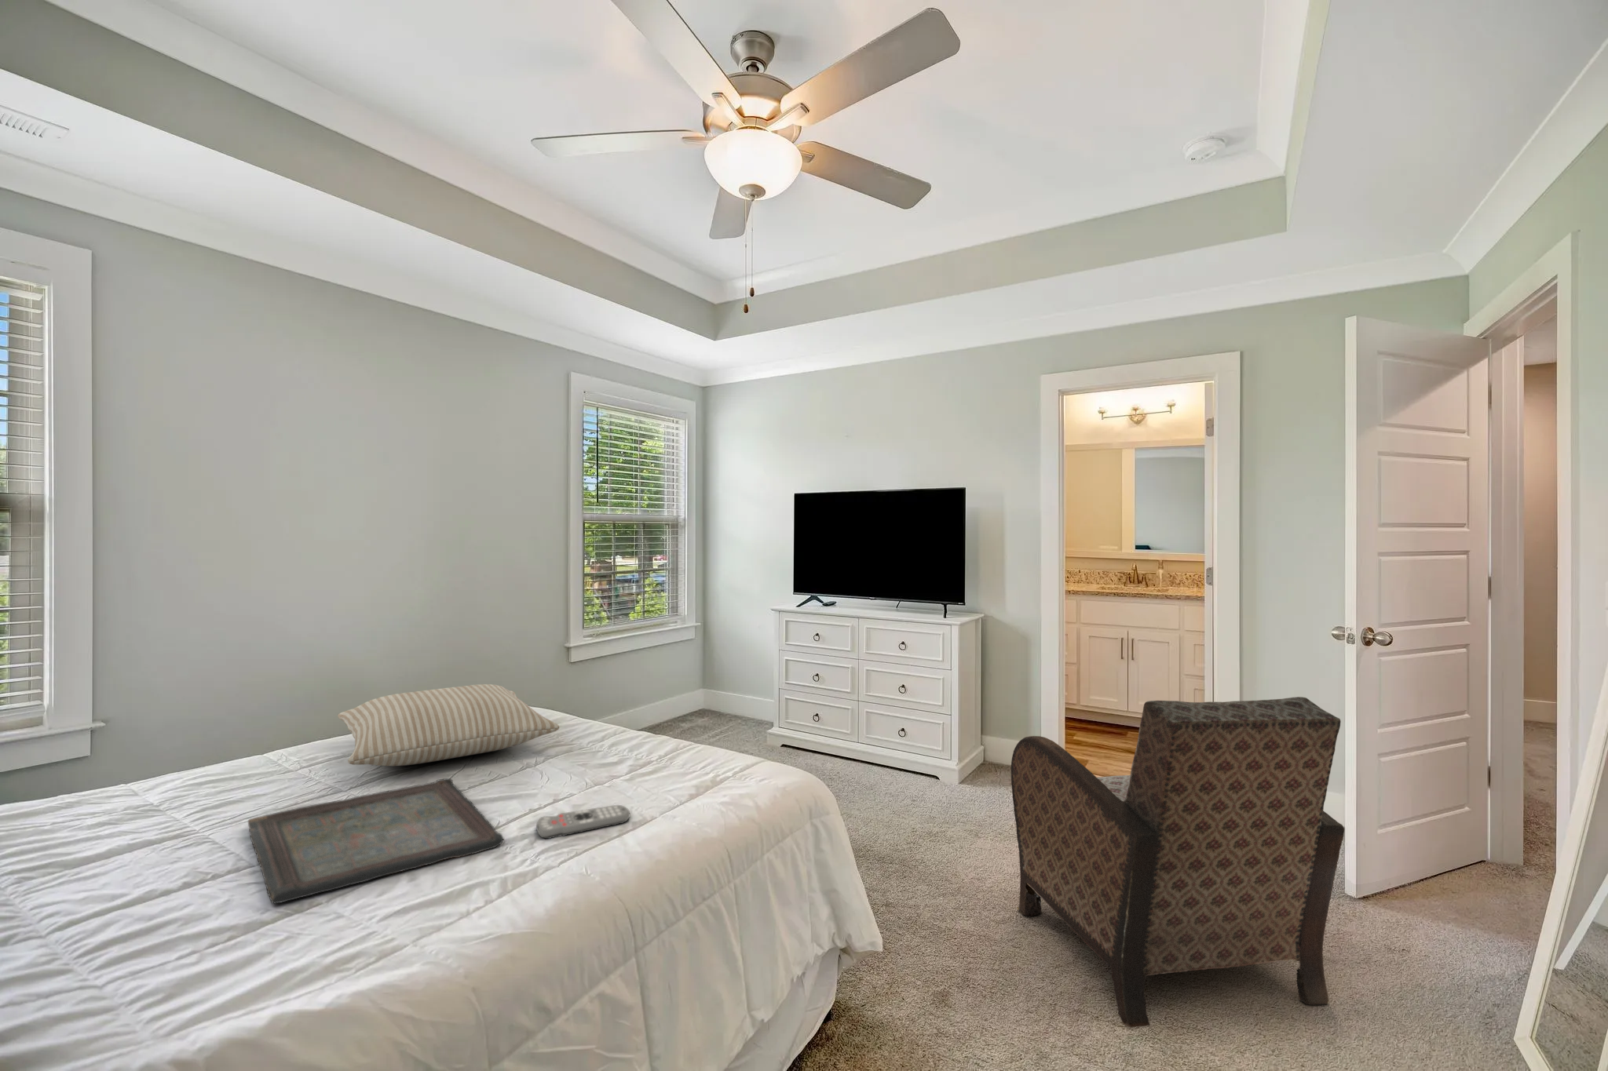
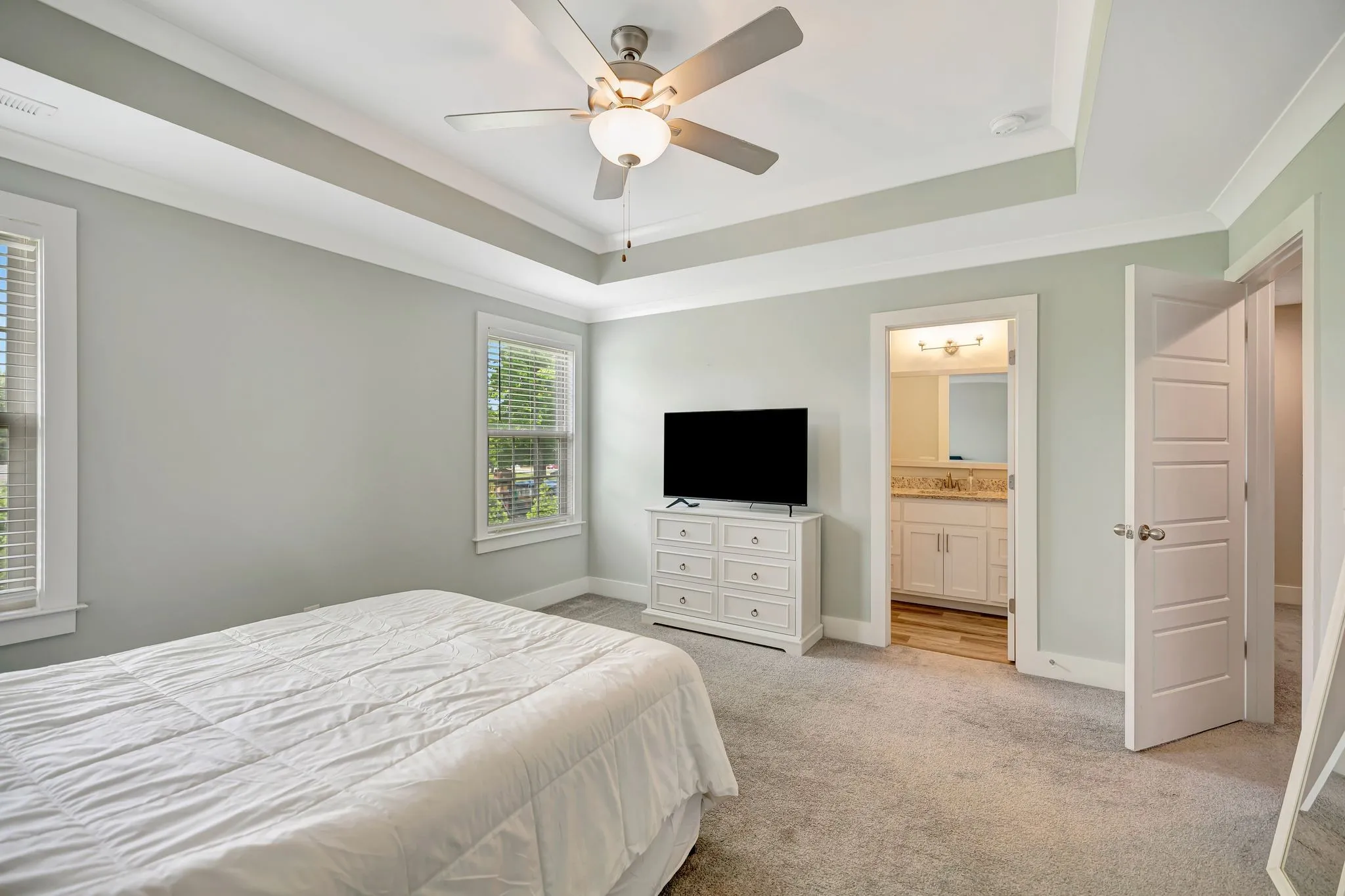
- armchair [1010,696,1345,1028]
- pillow [337,684,561,766]
- serving tray [247,778,505,905]
- remote control [536,804,630,839]
